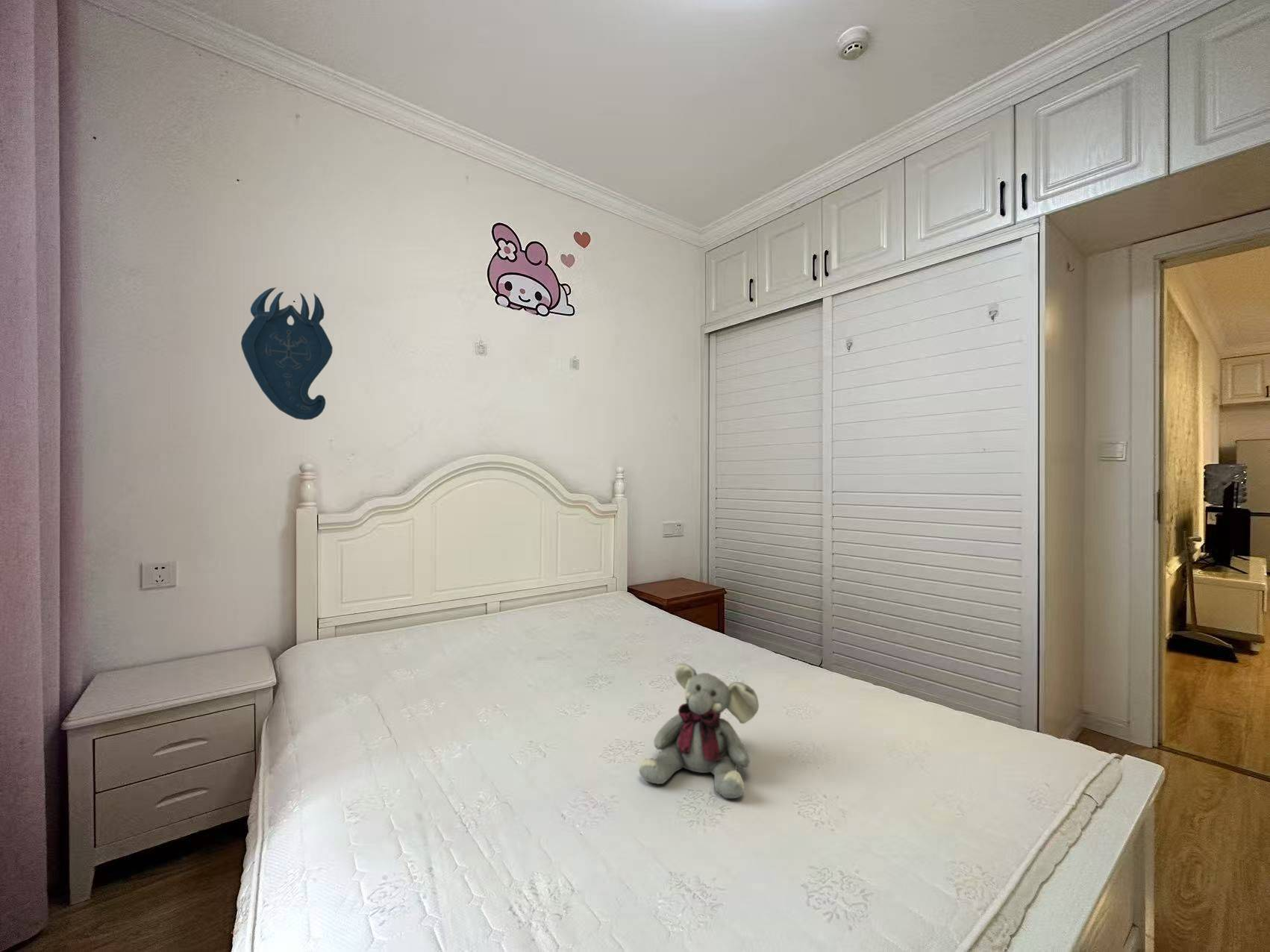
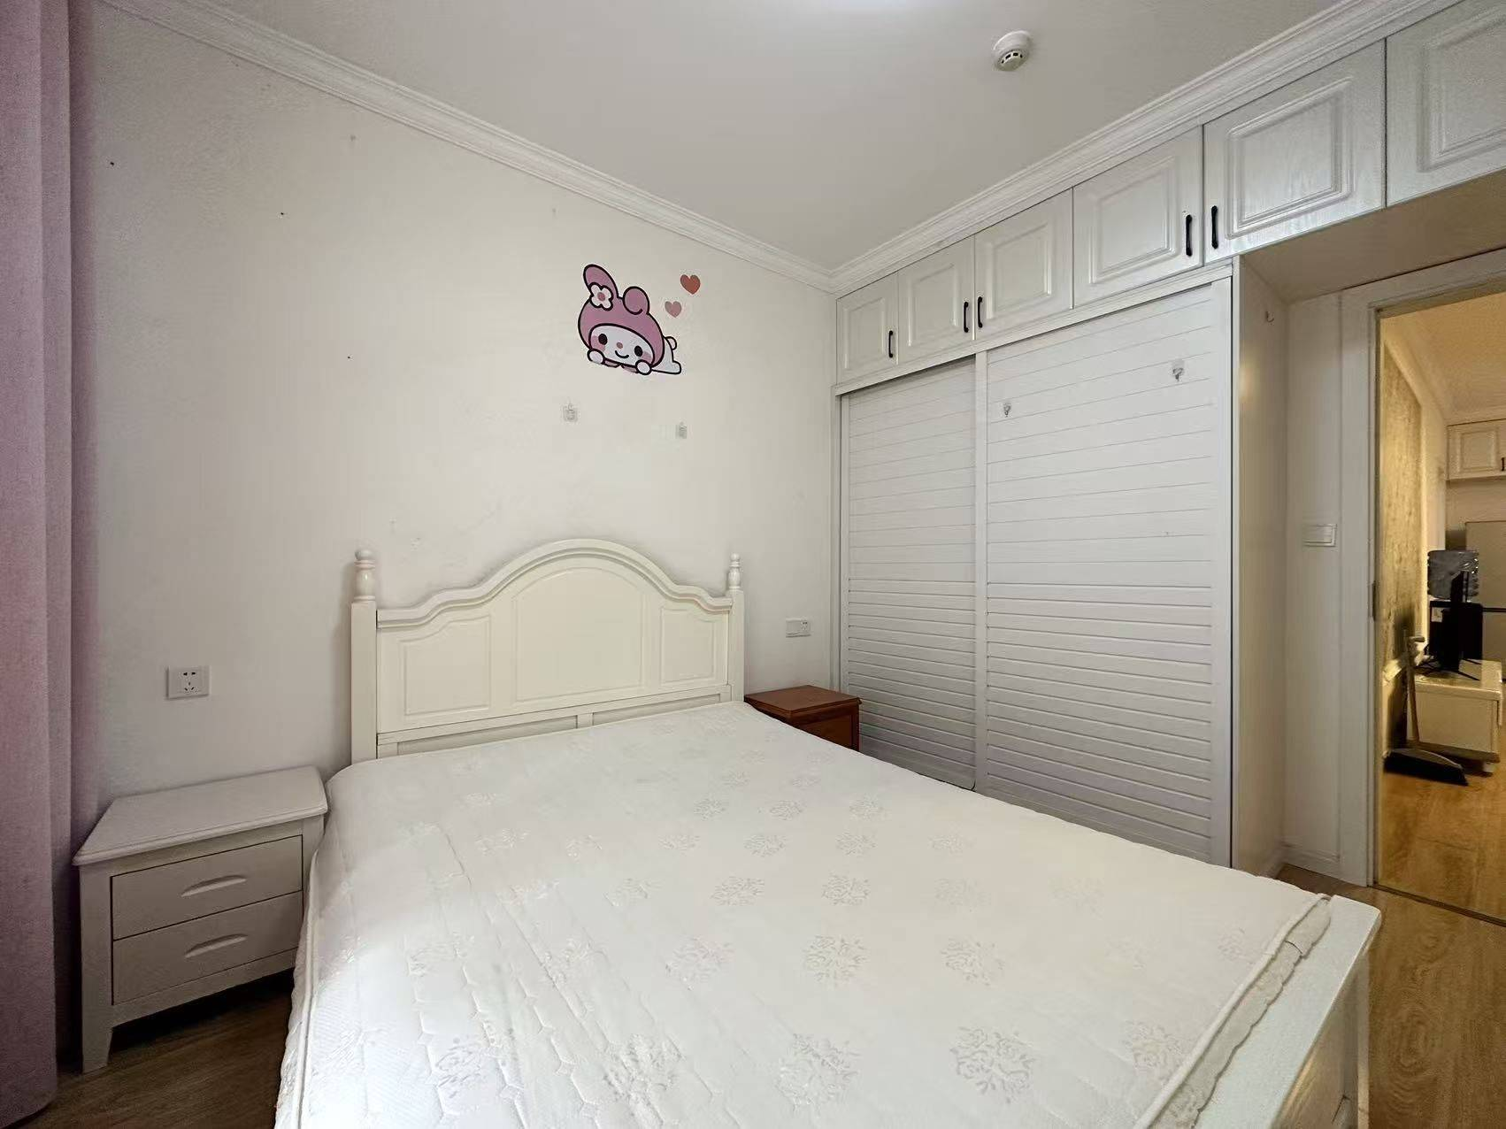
- wall decoration [240,286,334,421]
- plush elephant [638,663,760,799]
